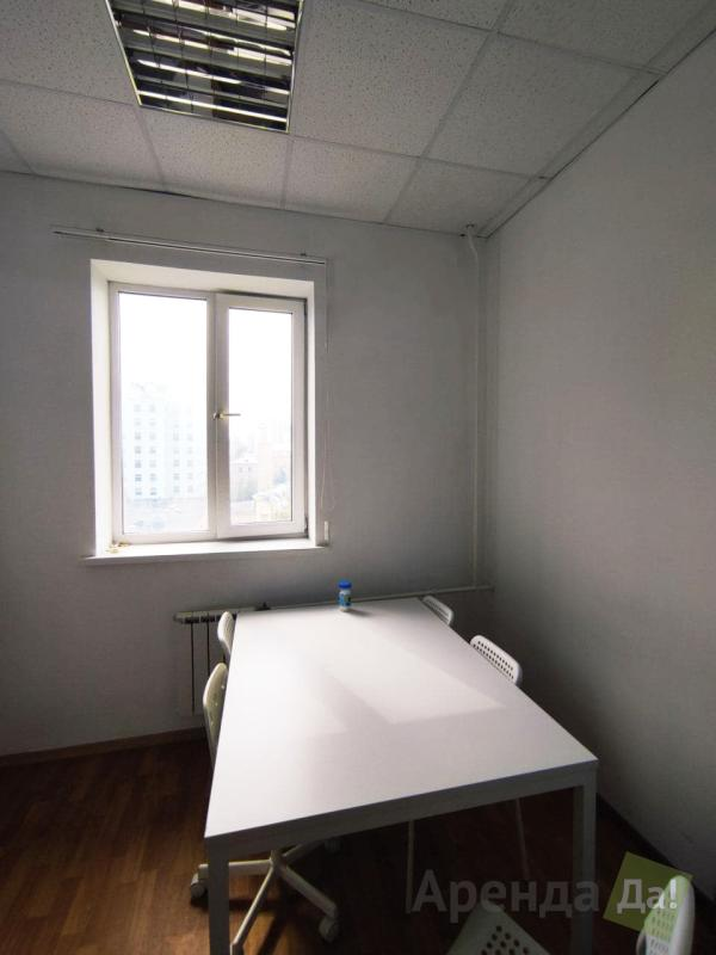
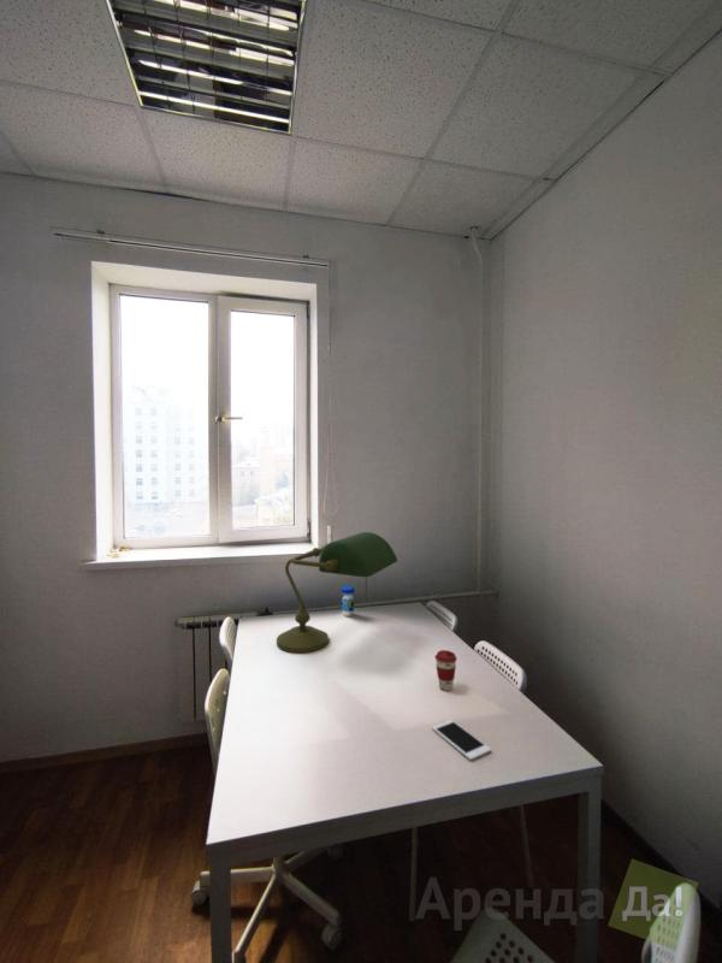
+ desk lamp [276,531,398,654]
+ coffee cup [434,649,458,692]
+ cell phone [431,719,492,761]
